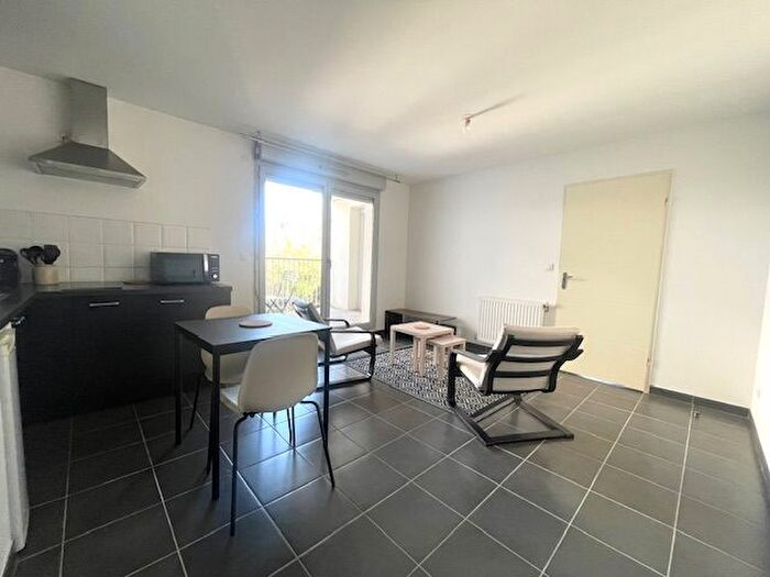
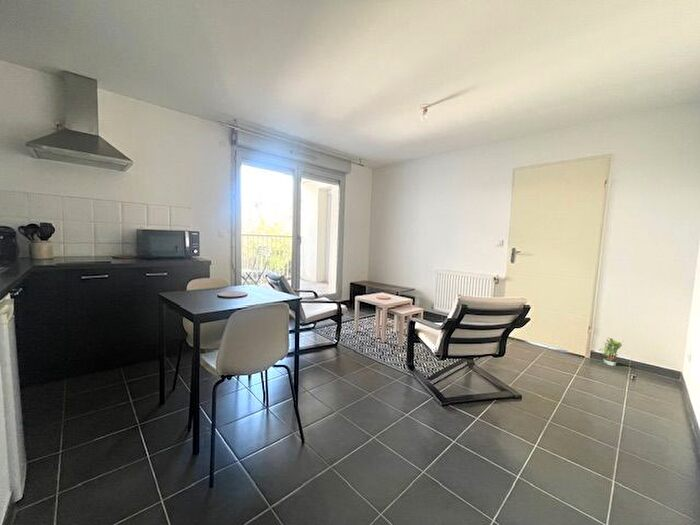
+ potted plant [597,336,624,367]
